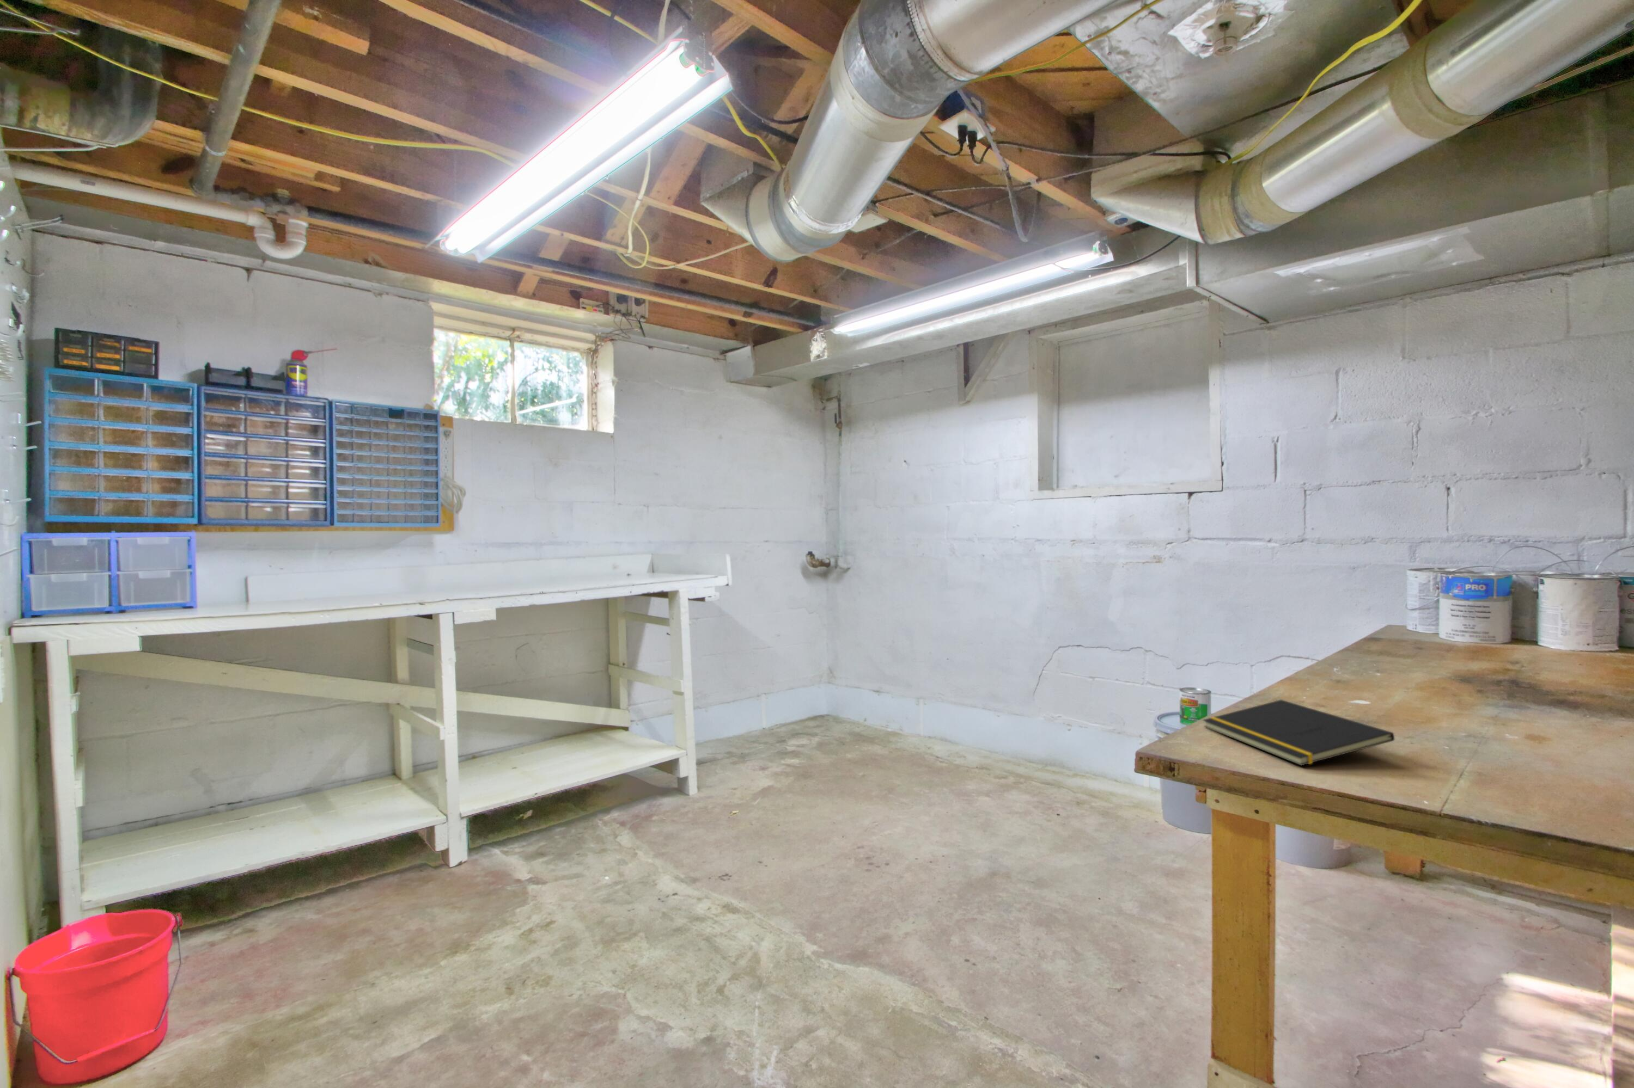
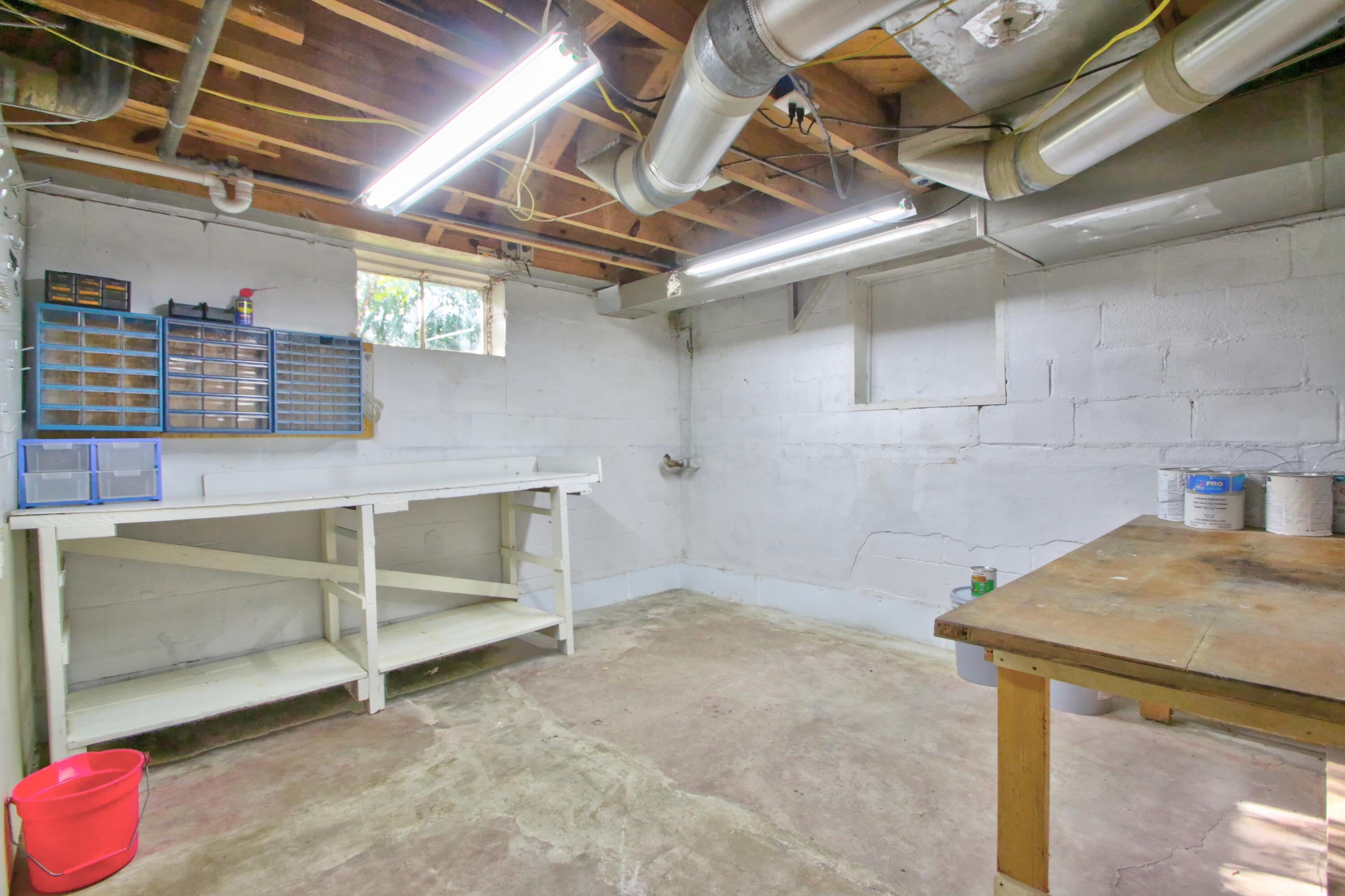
- notepad [1202,699,1395,766]
